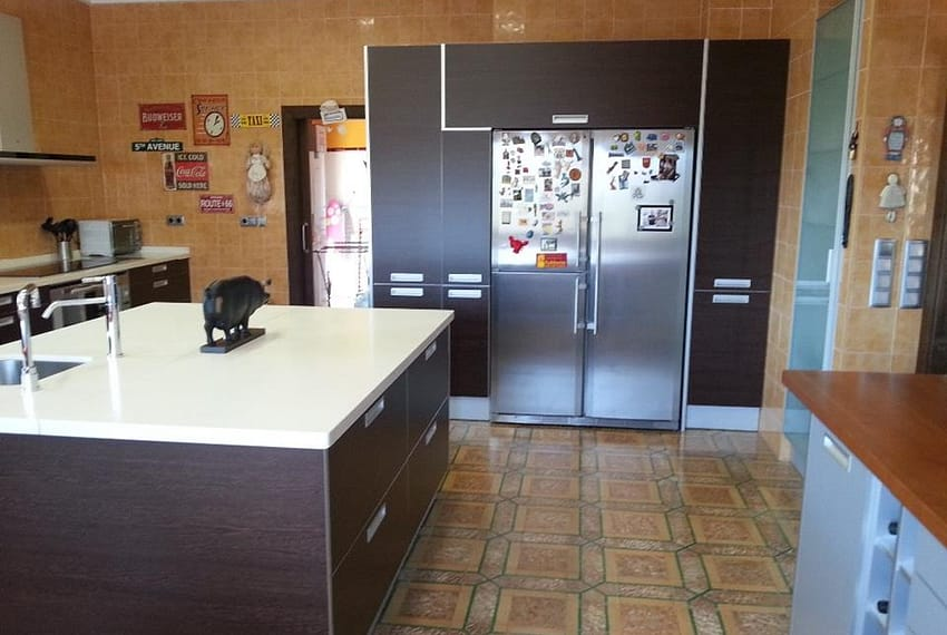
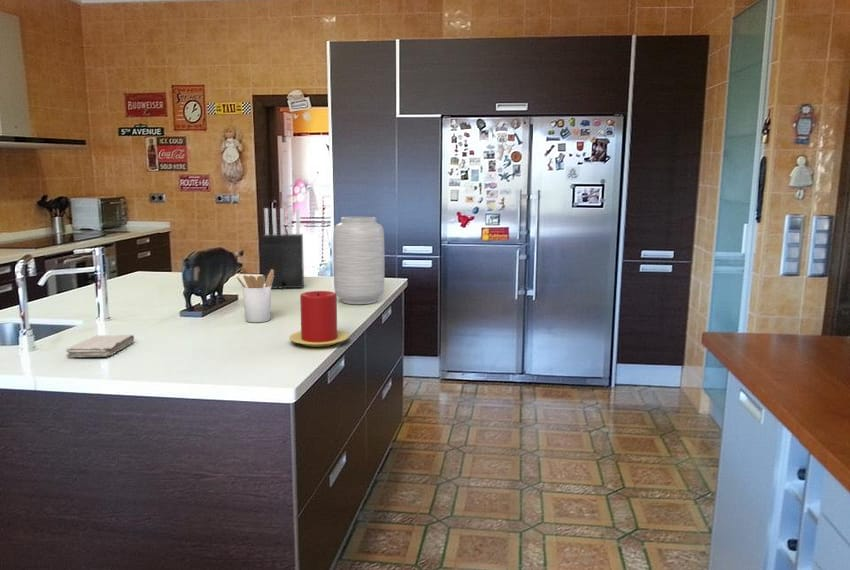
+ knife block [260,207,305,290]
+ washcloth [65,334,135,359]
+ vase [332,216,385,305]
+ candle [288,290,350,348]
+ utensil holder [235,269,274,323]
